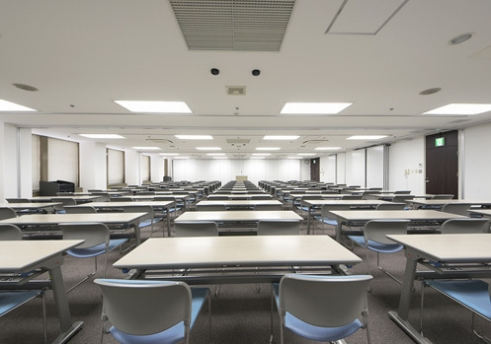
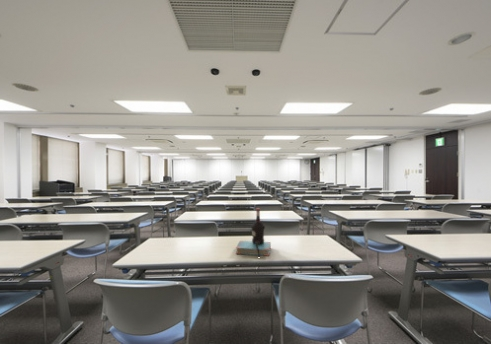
+ bottle [235,207,272,257]
